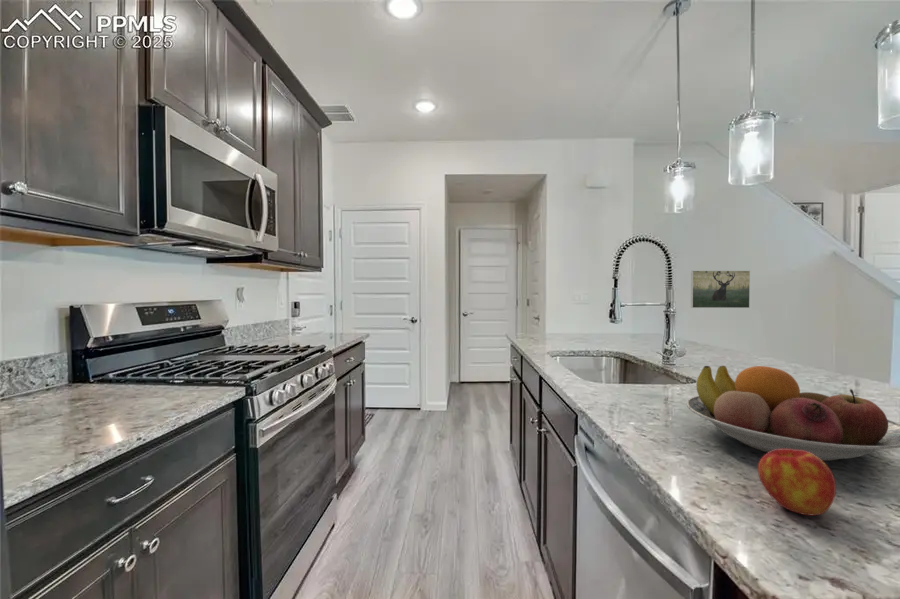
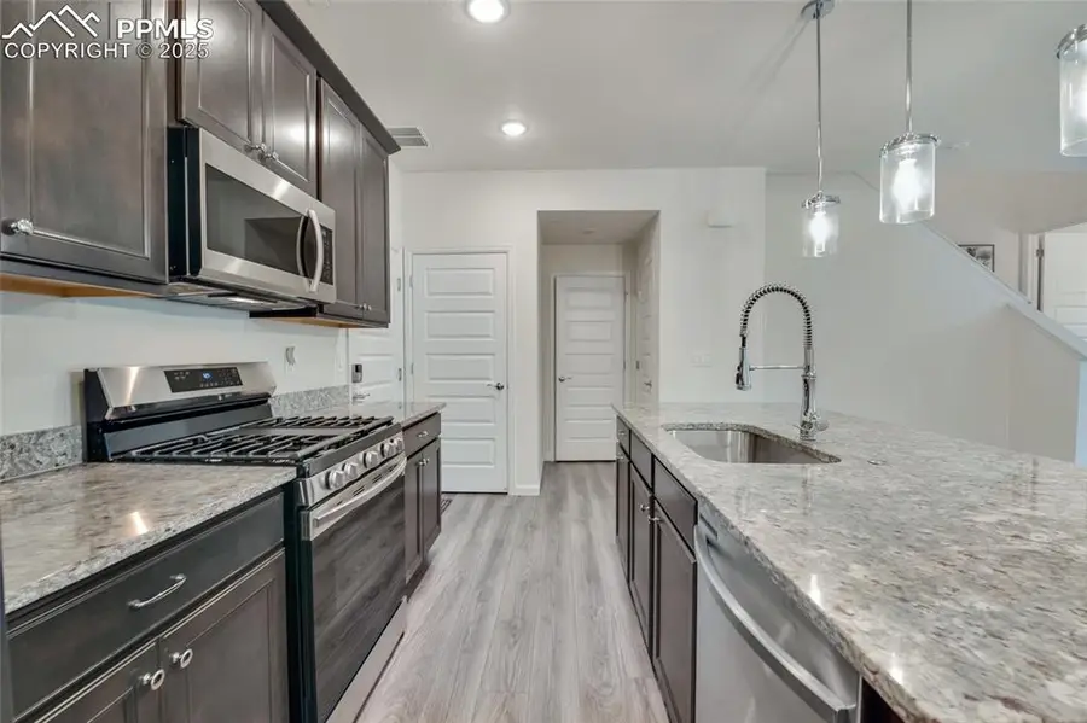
- apple [757,449,837,516]
- fruit bowl [685,365,900,462]
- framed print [690,270,751,309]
